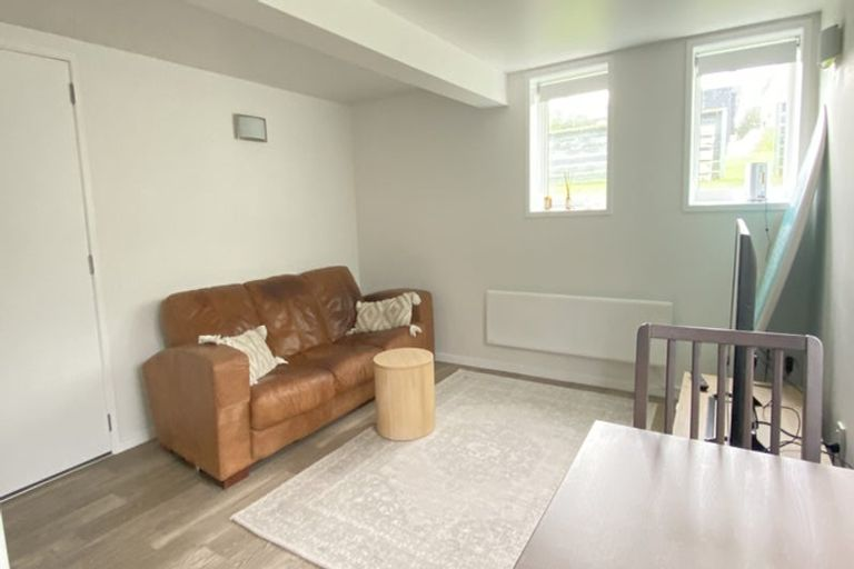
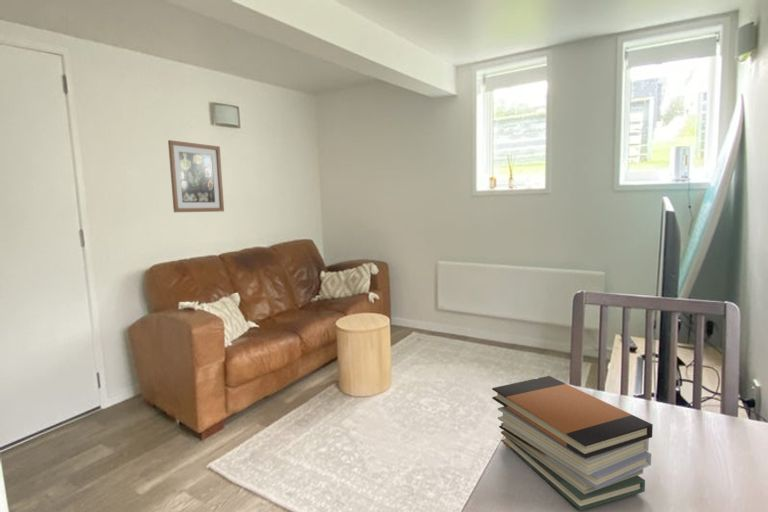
+ book stack [491,375,654,512]
+ wall art [167,139,225,213]
